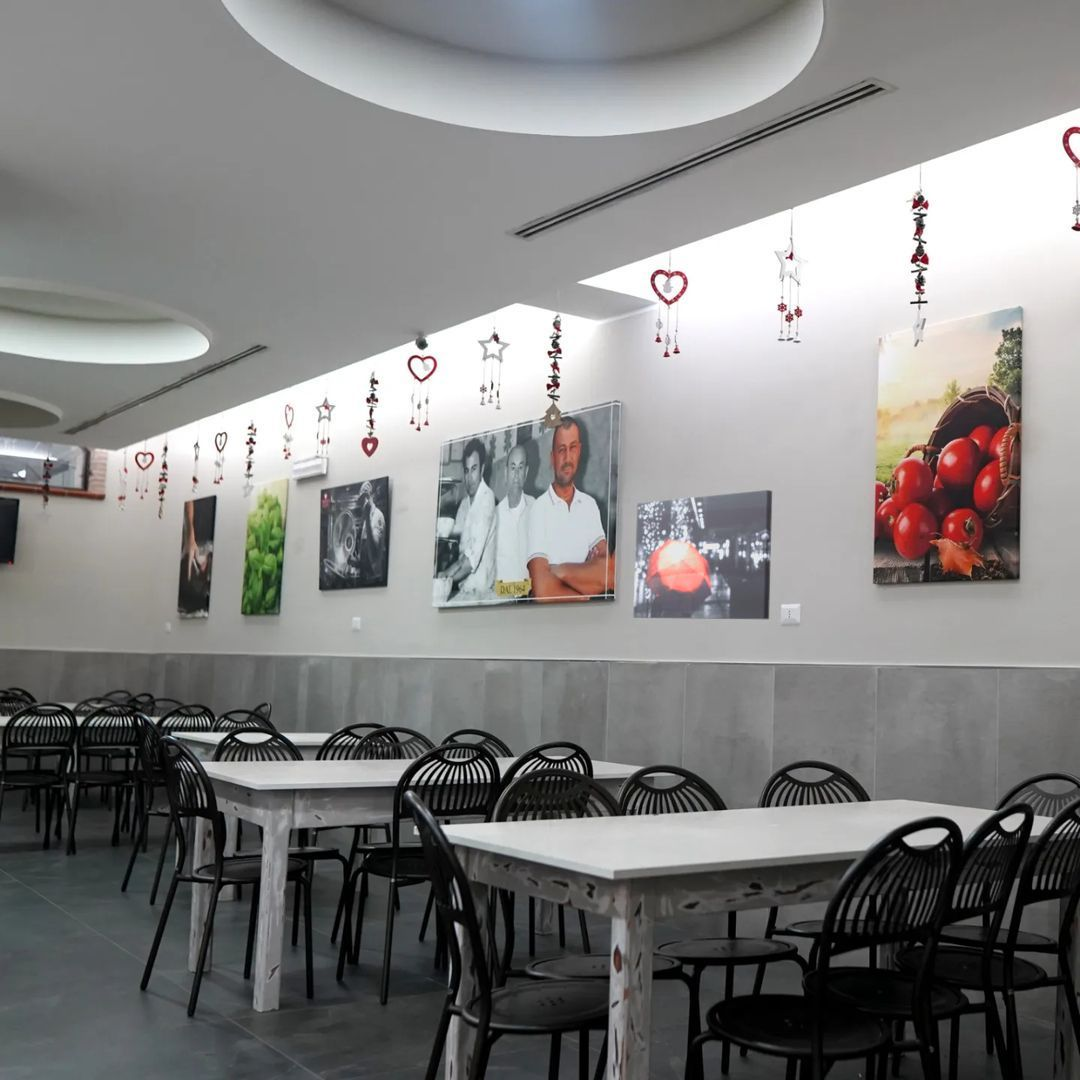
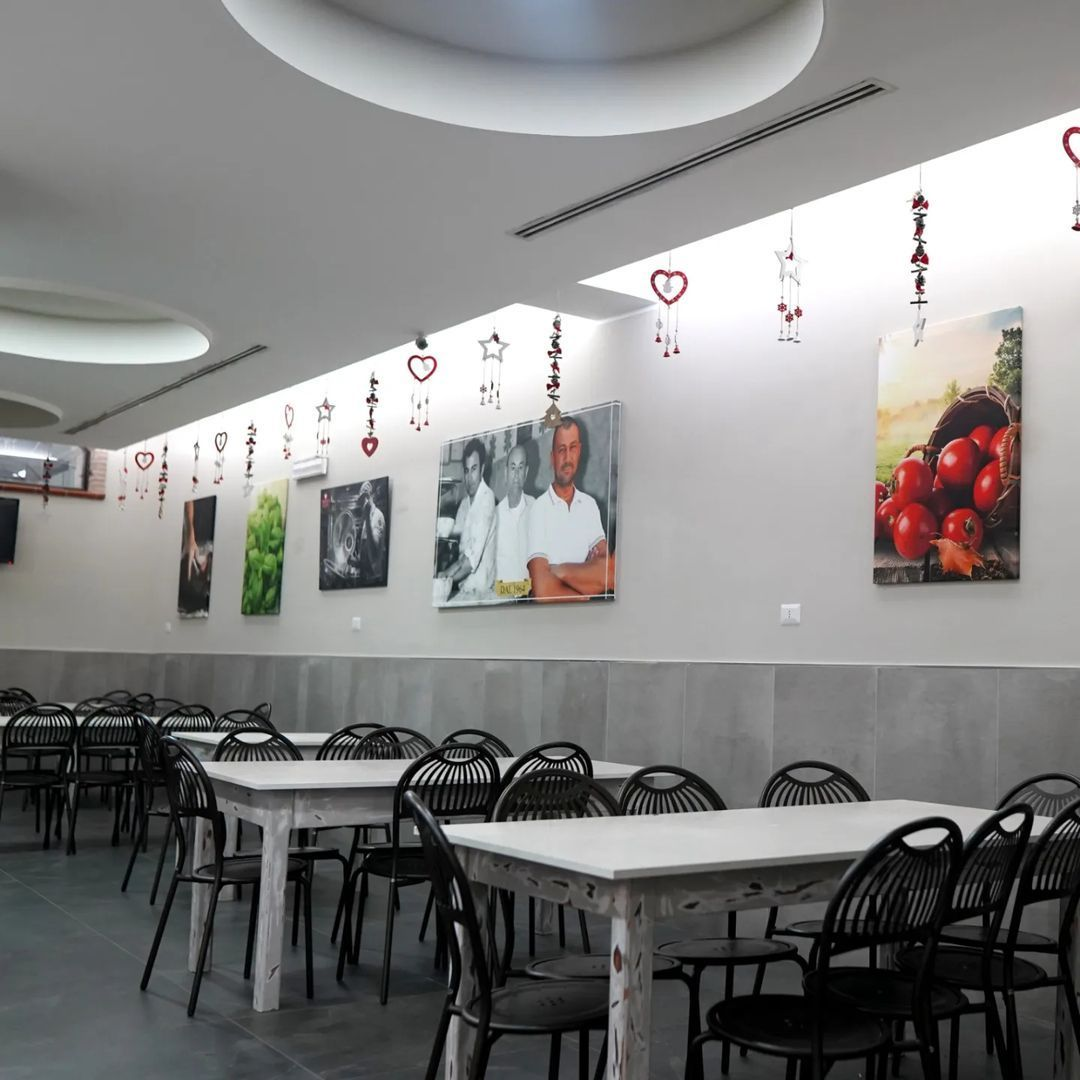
- wall art [632,489,773,620]
